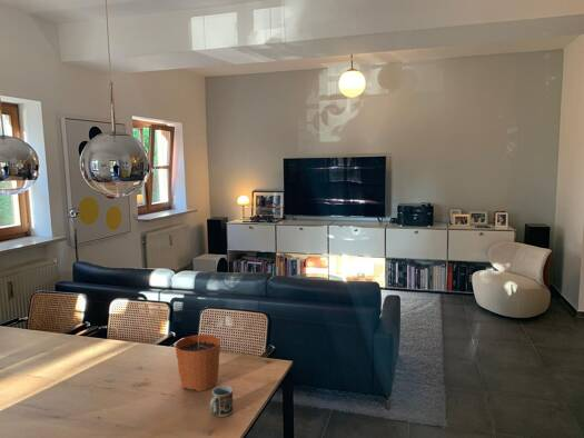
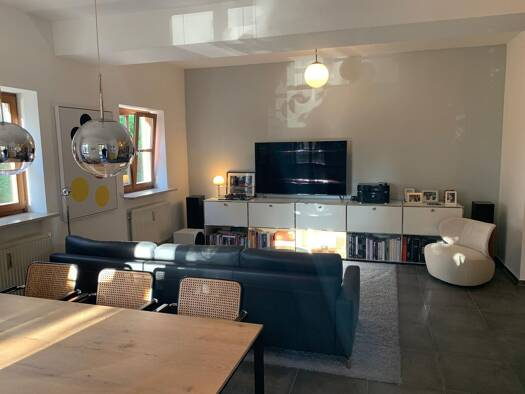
- plant pot [174,320,221,392]
- cup [209,385,234,418]
